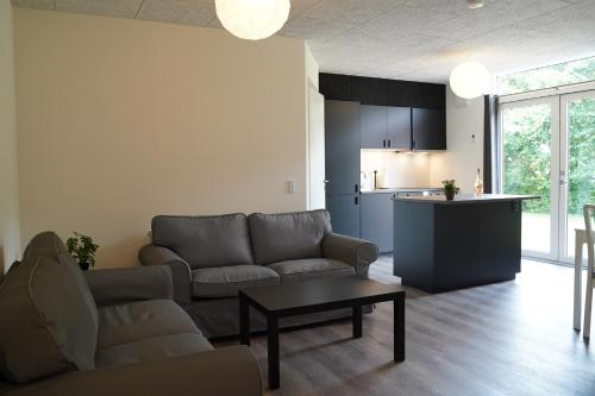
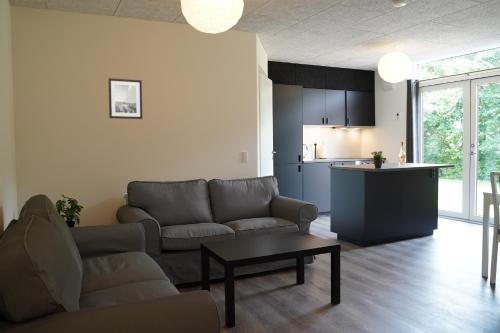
+ wall art [107,77,143,120]
